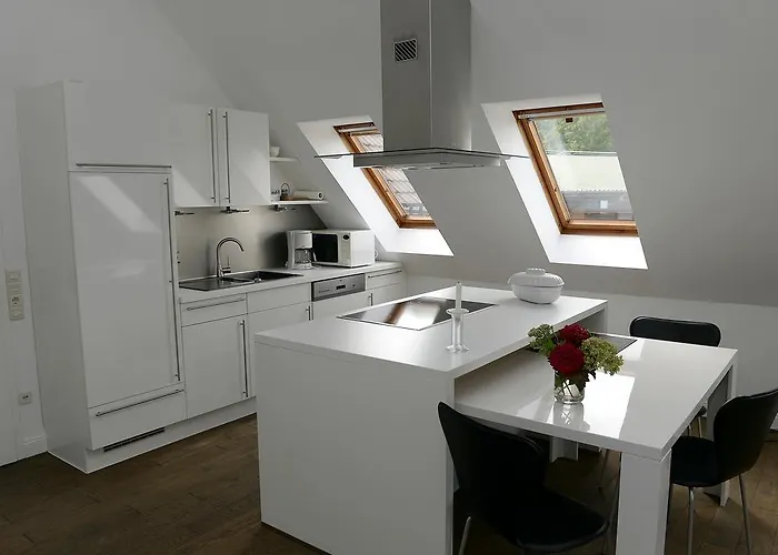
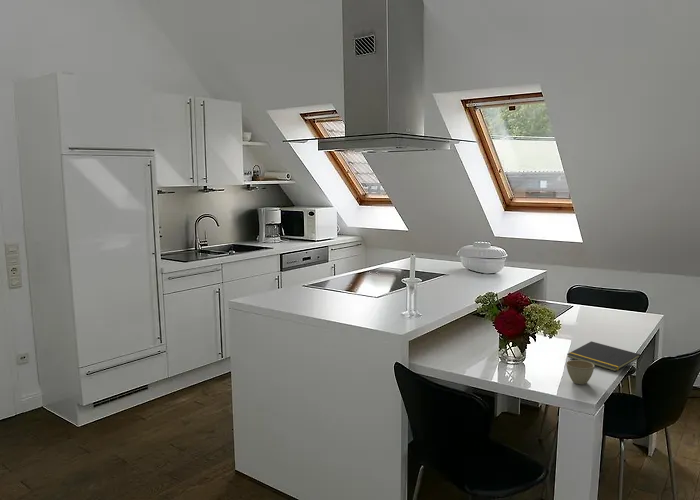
+ notepad [566,340,641,372]
+ flower pot [565,359,595,385]
